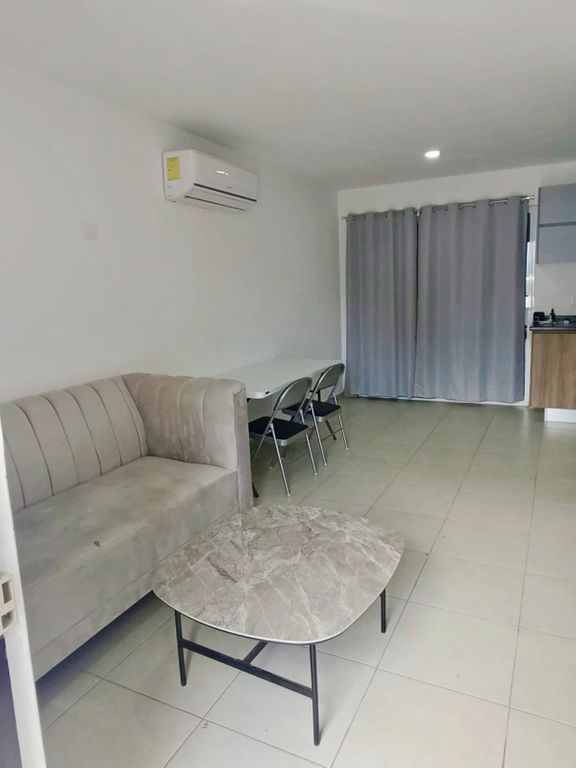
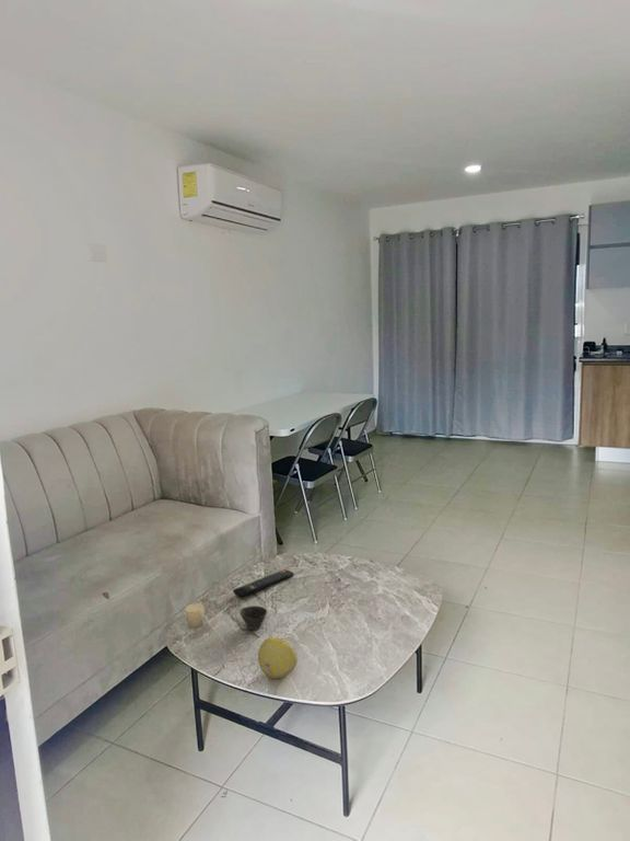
+ candle [184,602,205,630]
+ cup [240,604,268,631]
+ remote control [232,568,295,598]
+ fruit [257,636,299,680]
